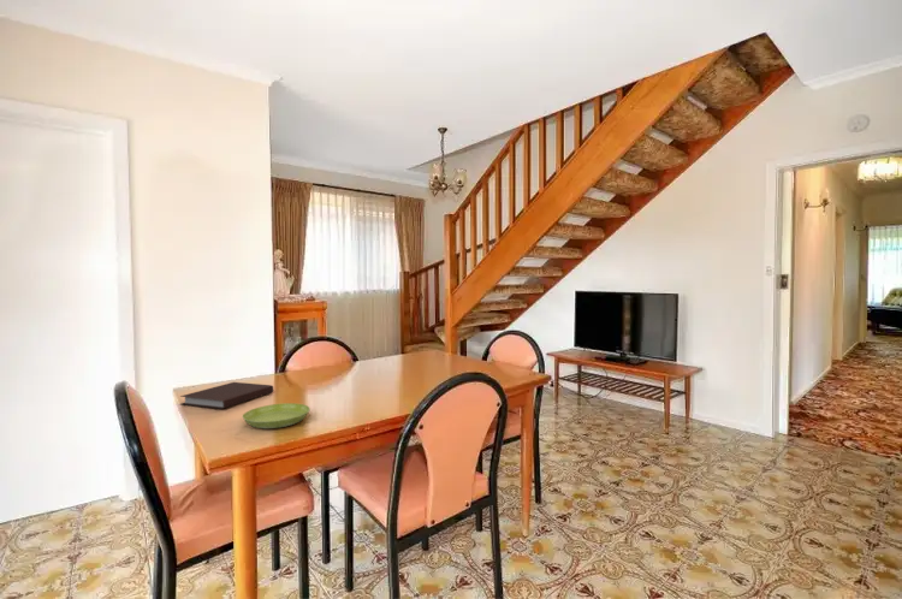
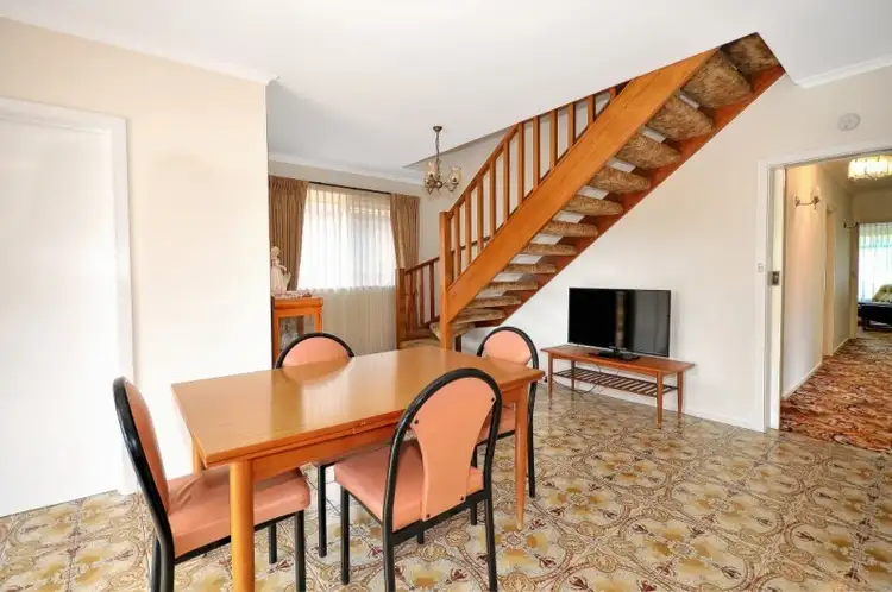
- saucer [242,402,311,429]
- notebook [179,381,274,410]
